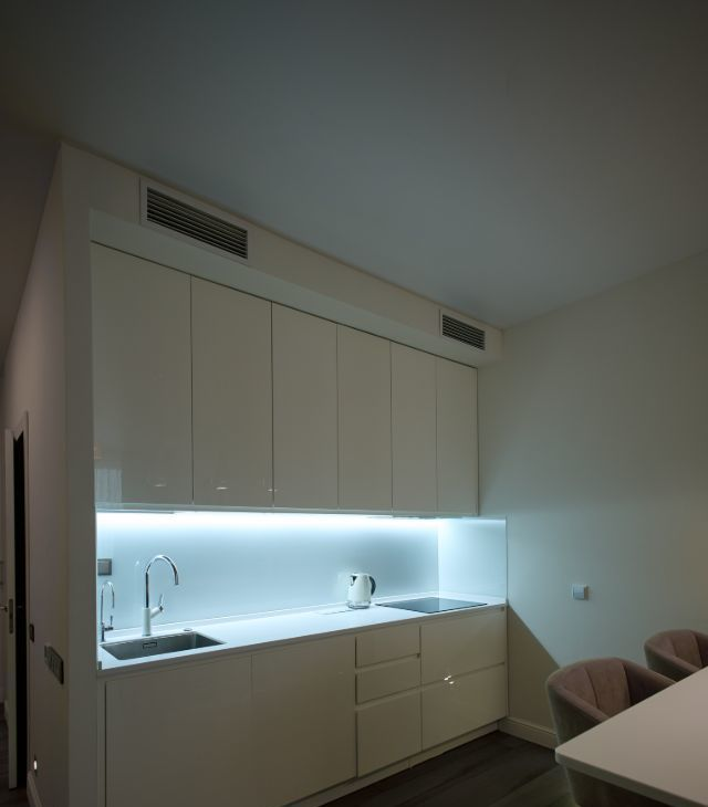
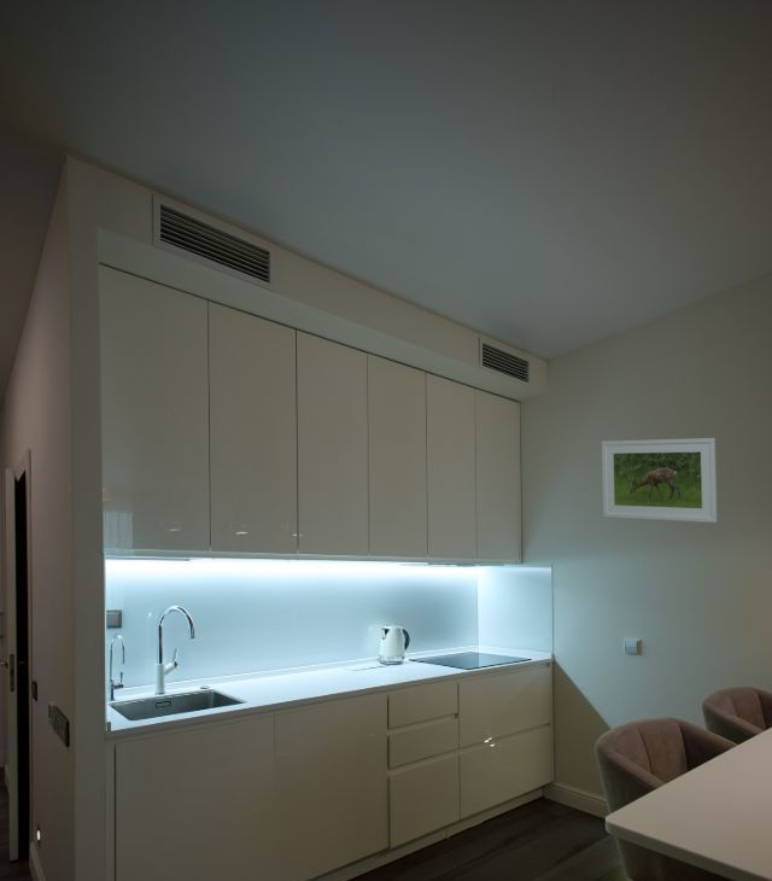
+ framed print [601,437,719,524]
